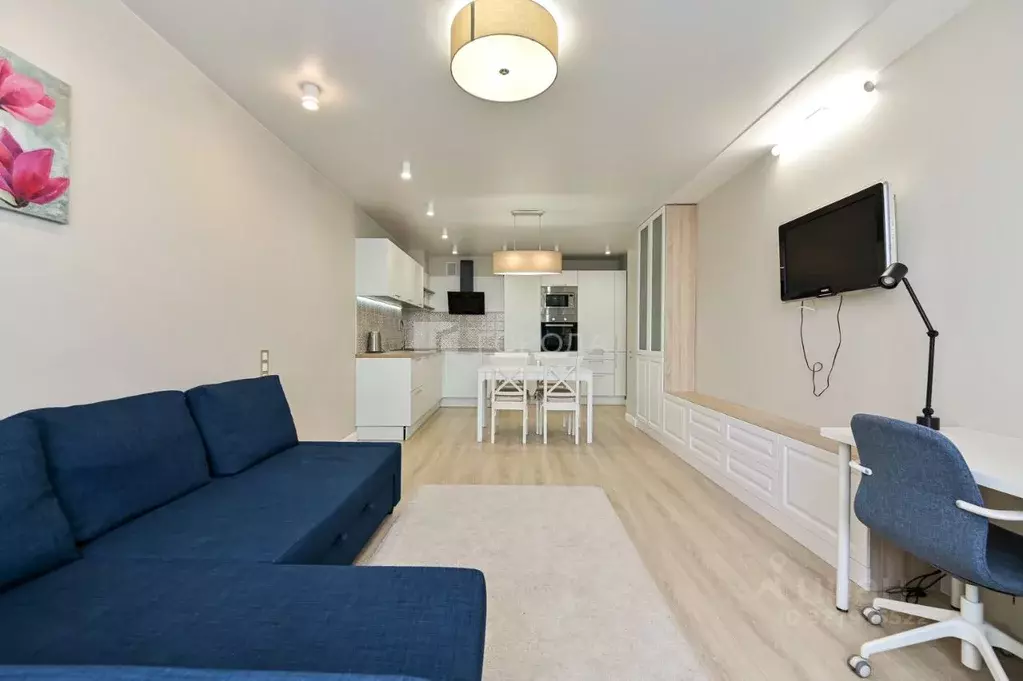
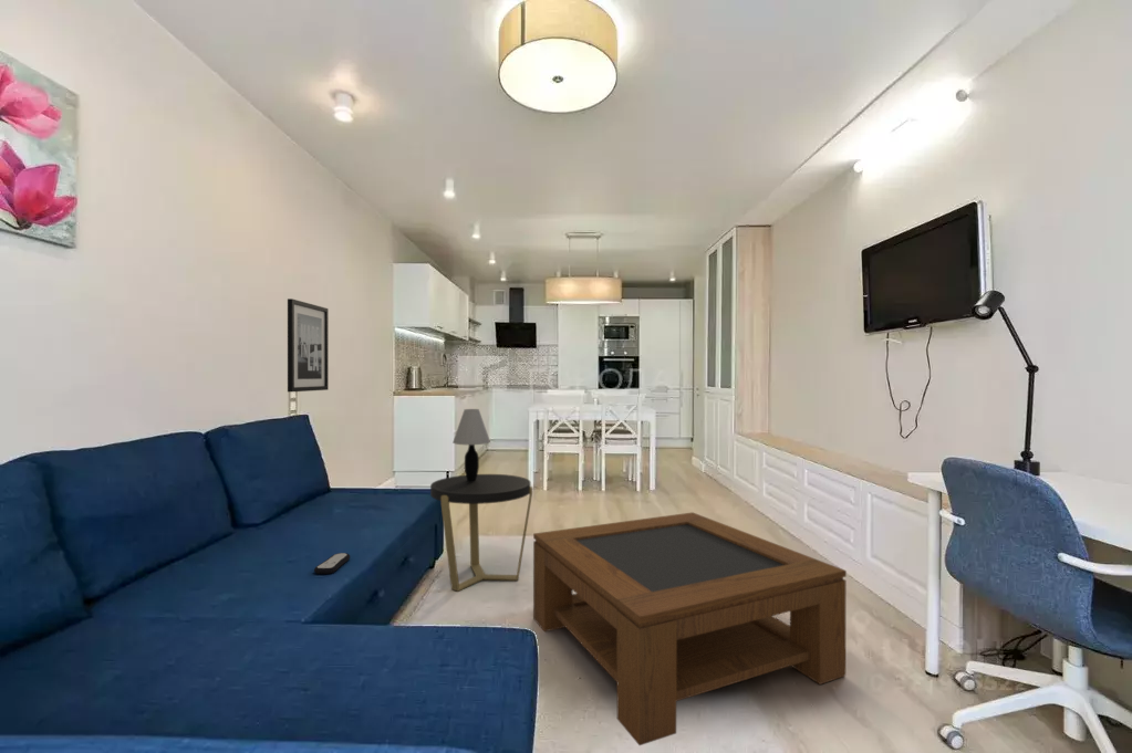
+ remote control [313,552,351,575]
+ side table [429,473,533,593]
+ wall art [287,297,330,393]
+ coffee table [532,511,848,746]
+ table lamp [451,408,491,481]
